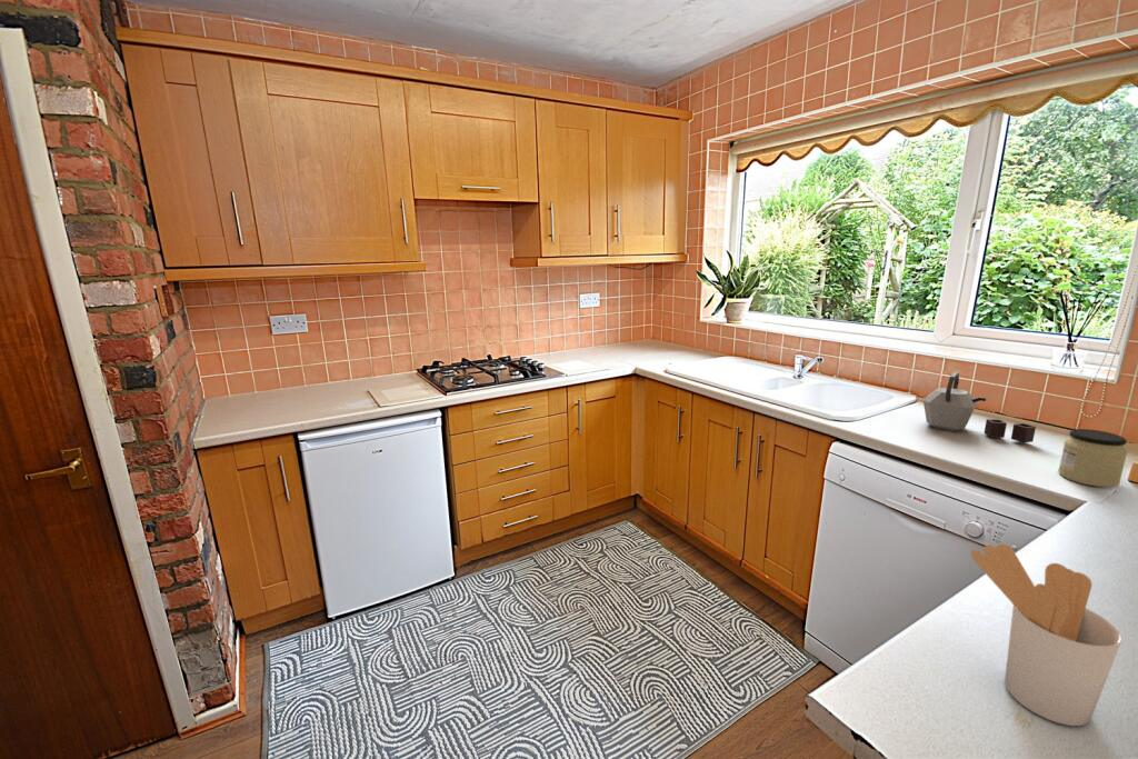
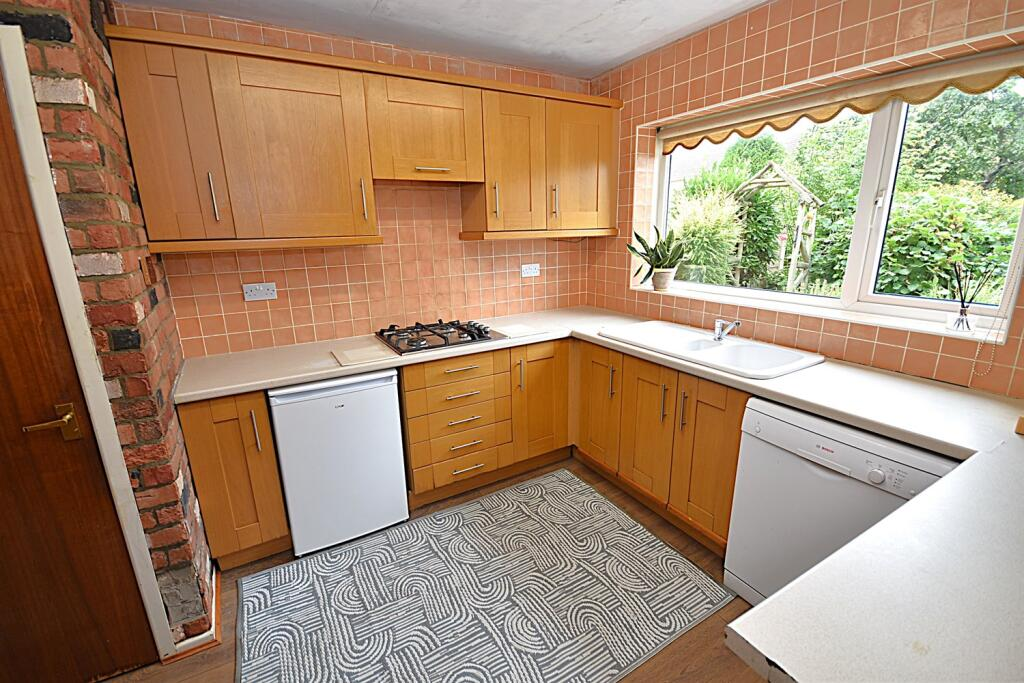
- kettle [922,371,1037,443]
- jar [1057,428,1129,488]
- utensil holder [970,543,1122,727]
